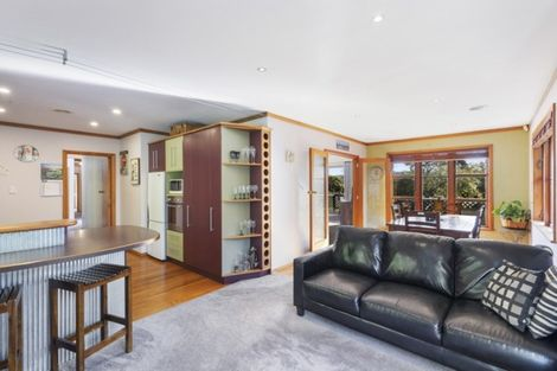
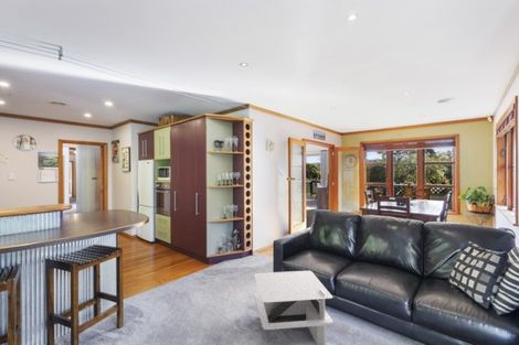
+ side table [253,270,335,345]
